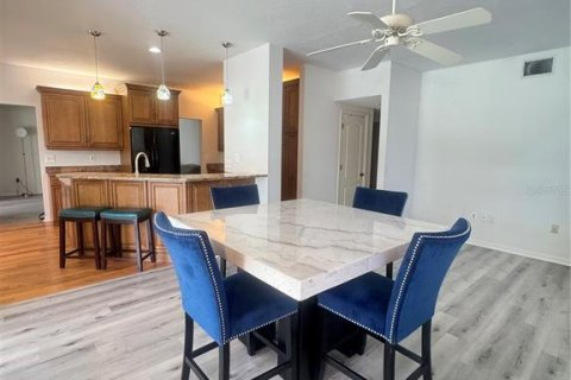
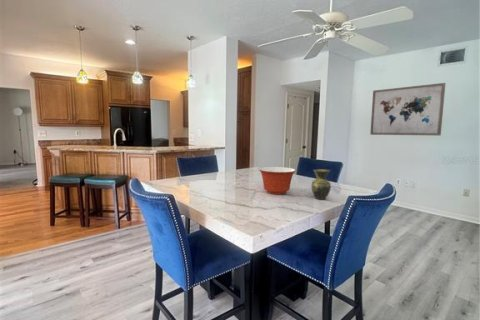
+ mixing bowl [258,166,297,195]
+ wall art [369,82,447,137]
+ vase [311,168,332,200]
